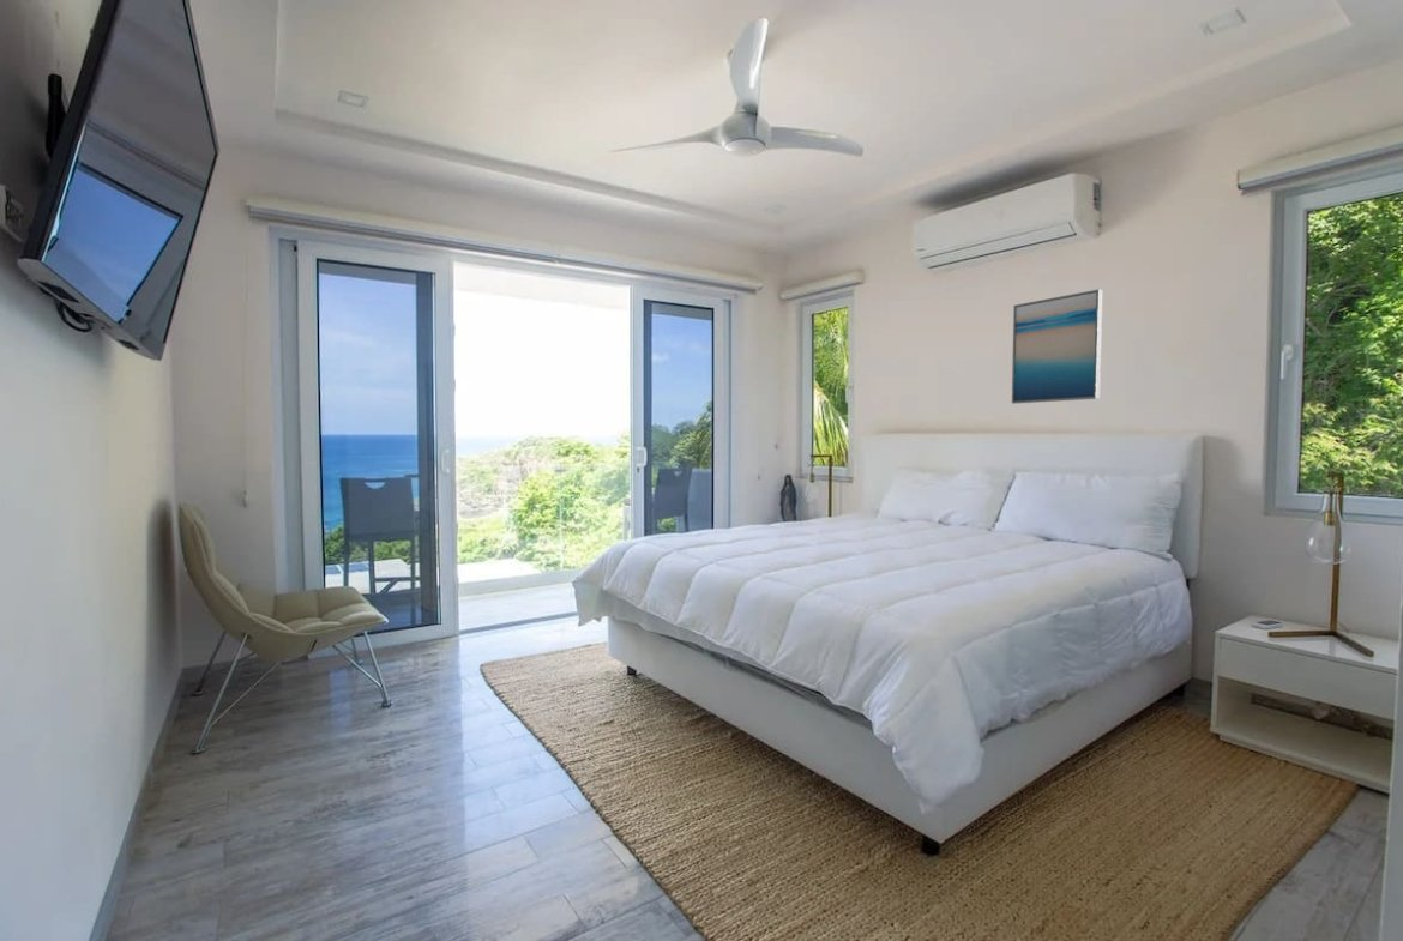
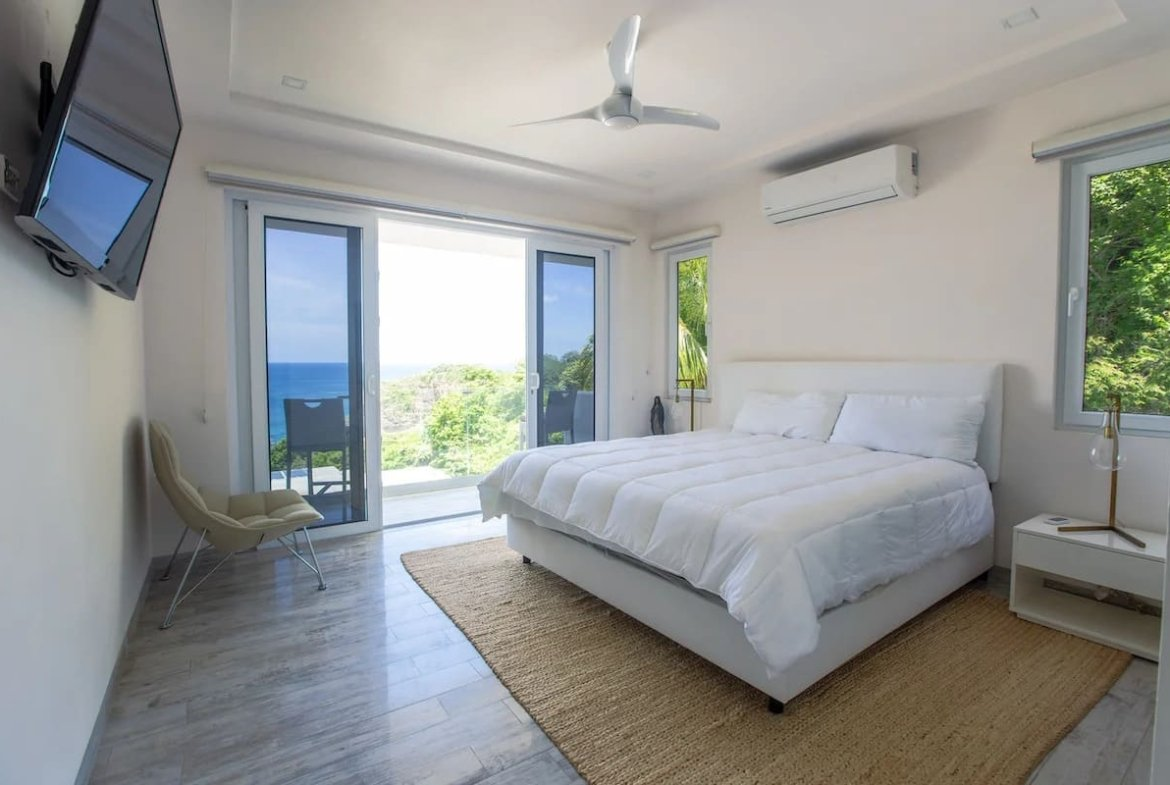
- wall art [1011,288,1103,405]
